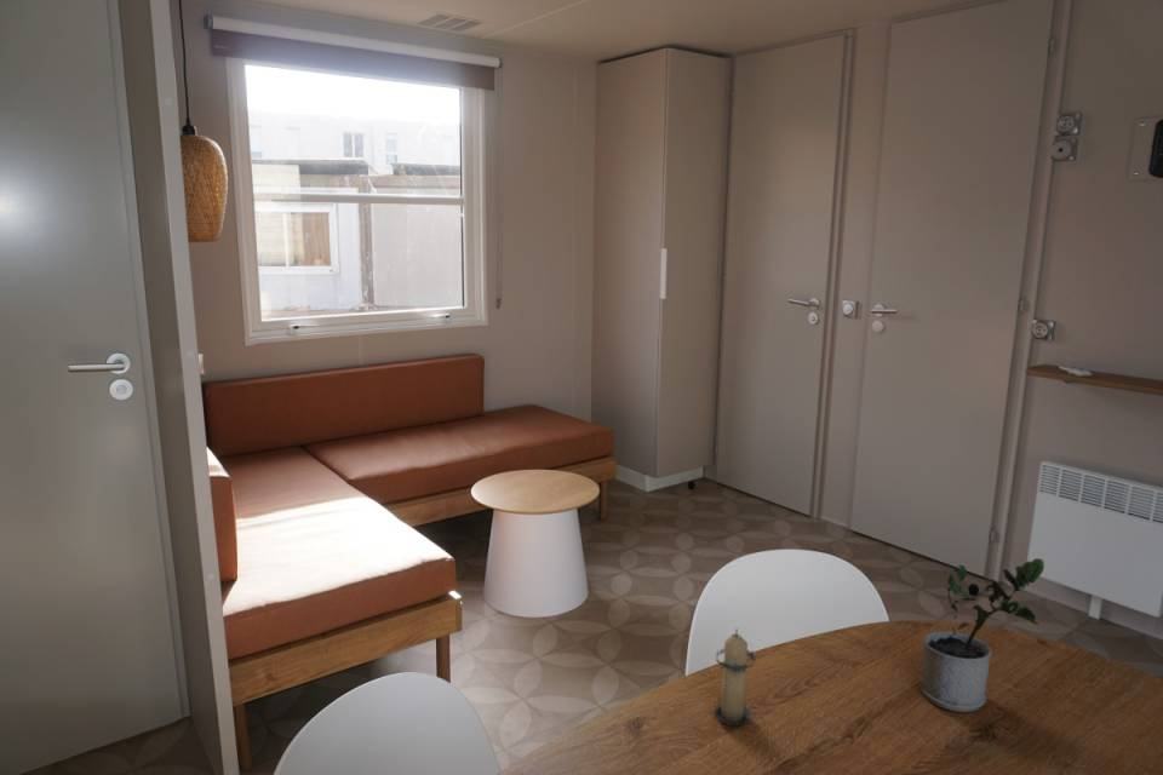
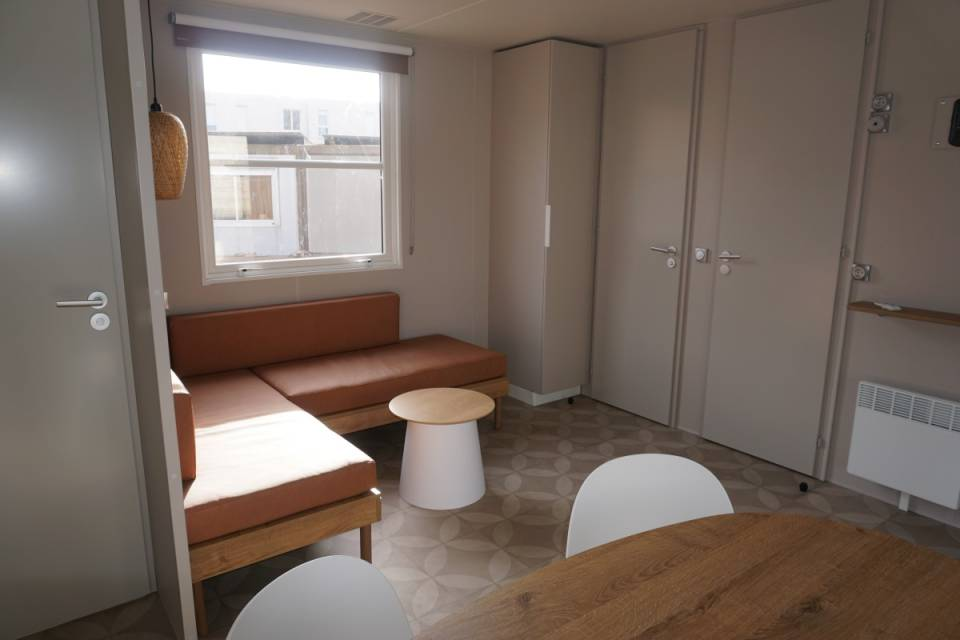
- potted plant [918,557,1045,713]
- candle [709,627,757,727]
